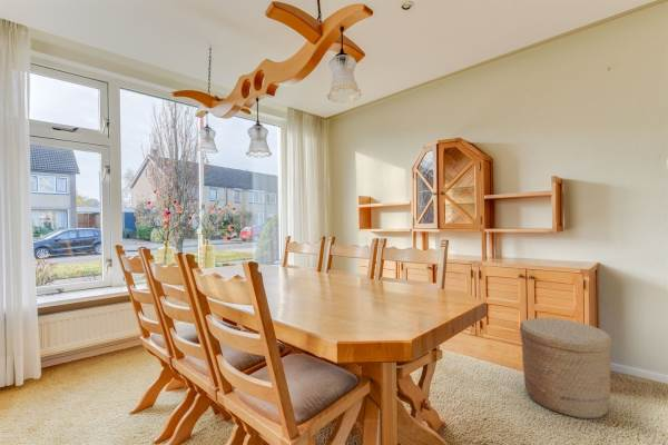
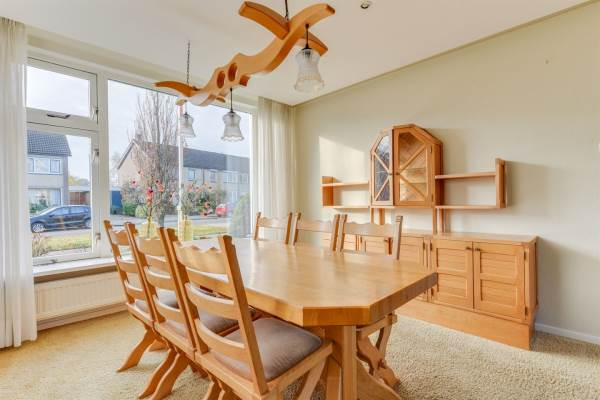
- woven basket [519,317,612,419]
